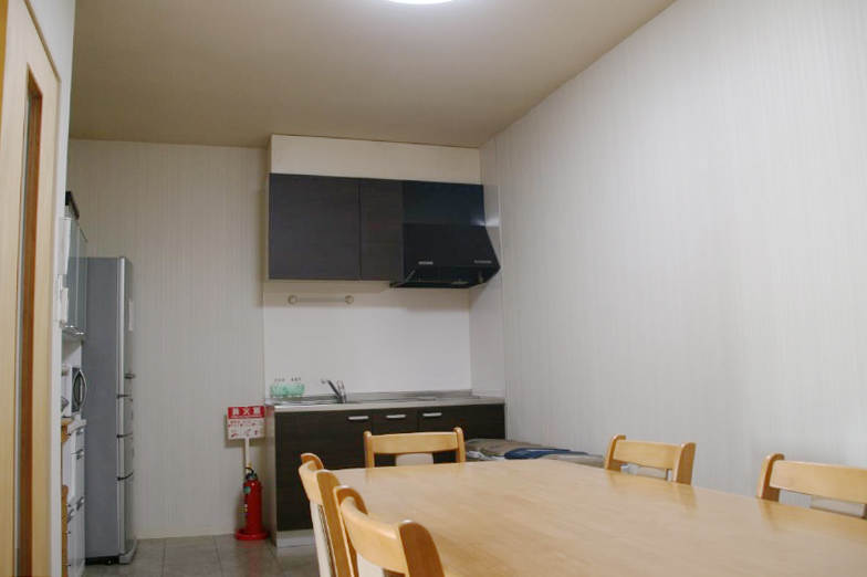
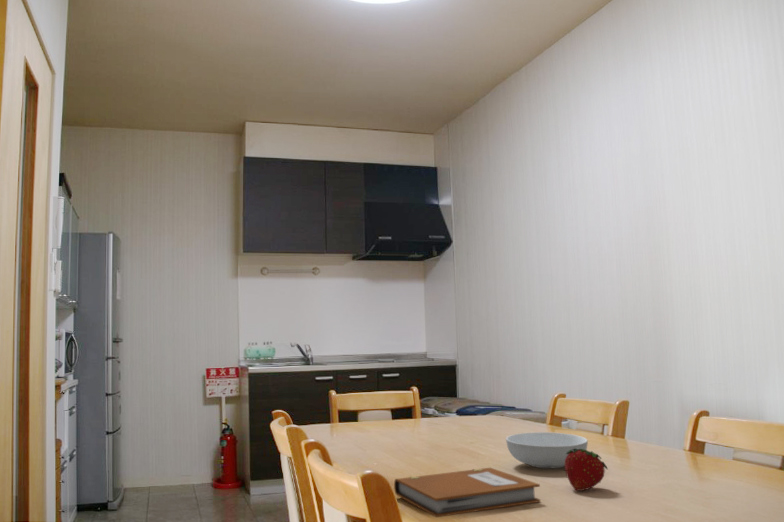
+ notebook [393,467,541,518]
+ fruit [564,449,609,492]
+ serving bowl [505,431,589,469]
